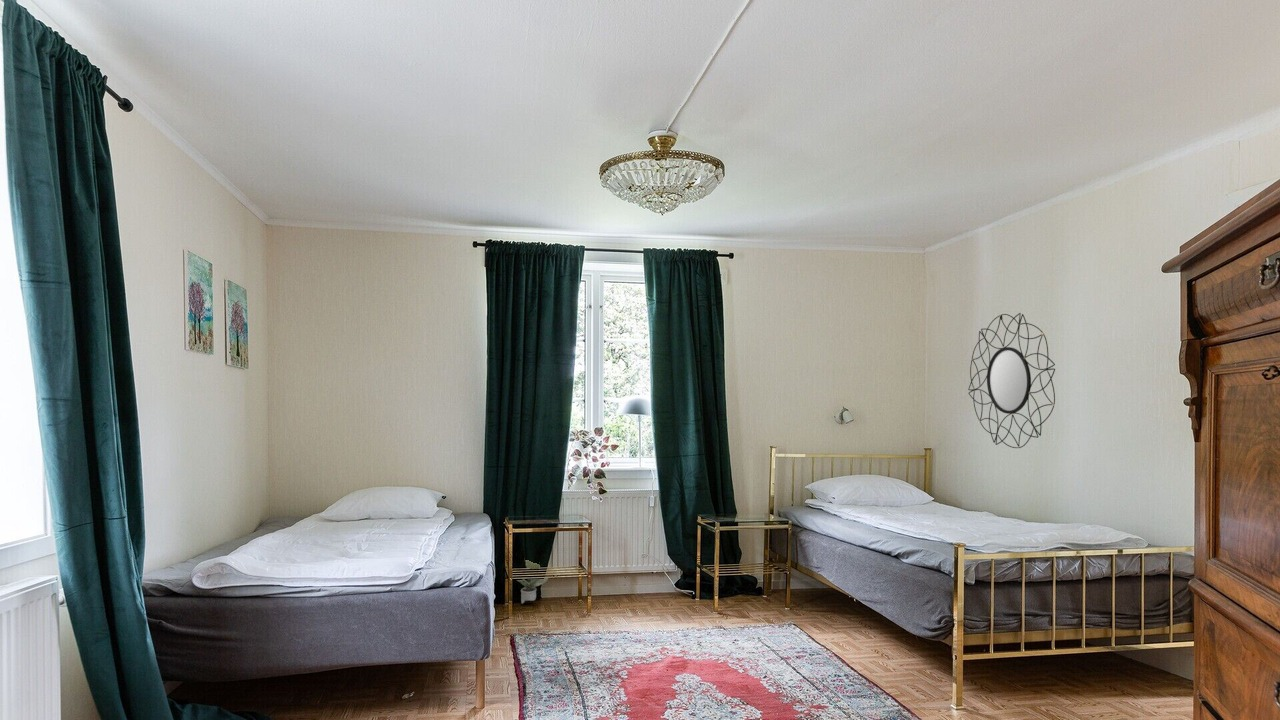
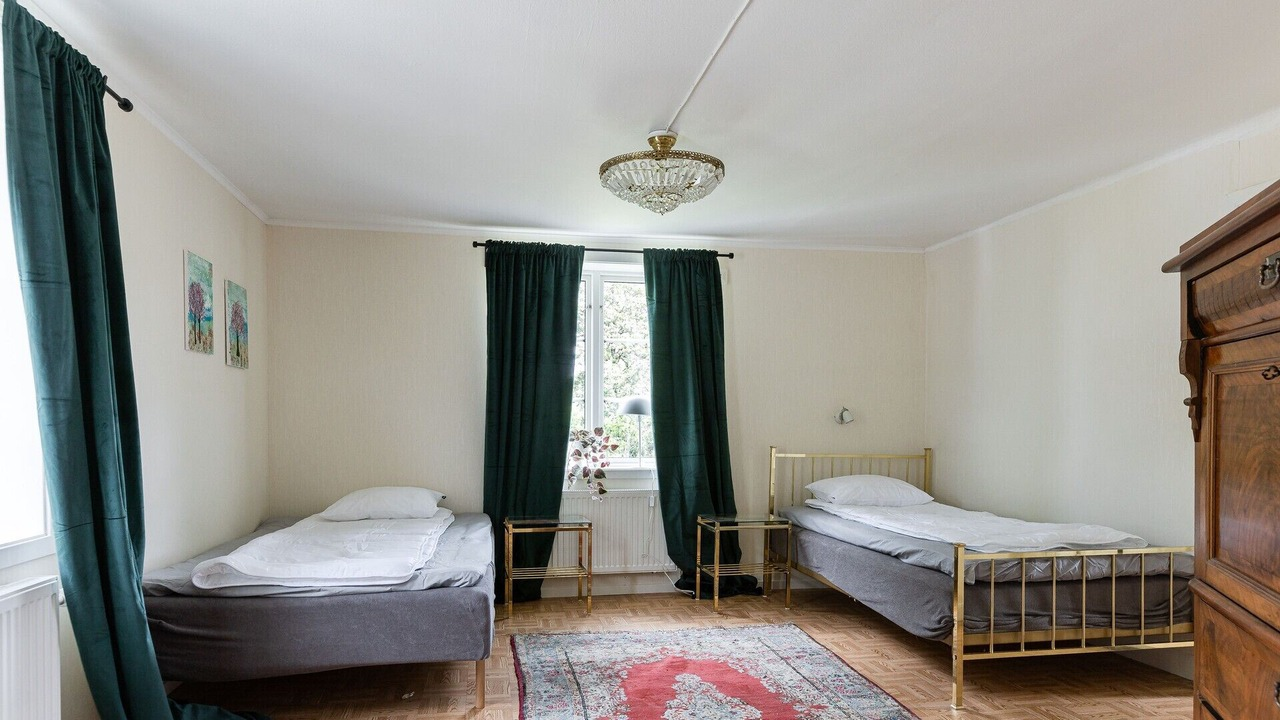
- home mirror [967,312,1056,449]
- potted plant [516,559,549,605]
